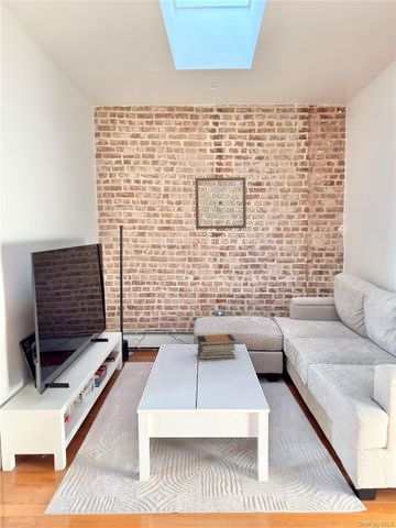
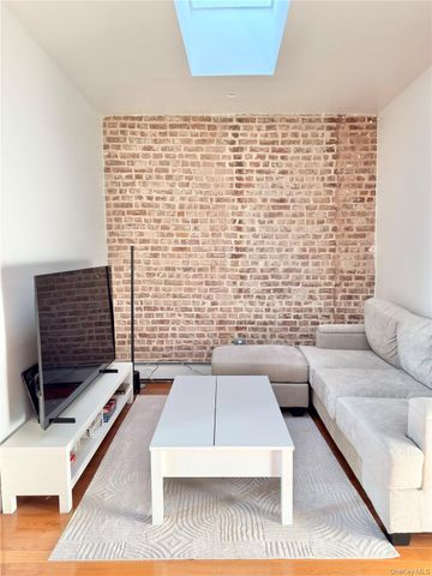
- wall art [194,176,248,230]
- book stack [196,333,237,360]
